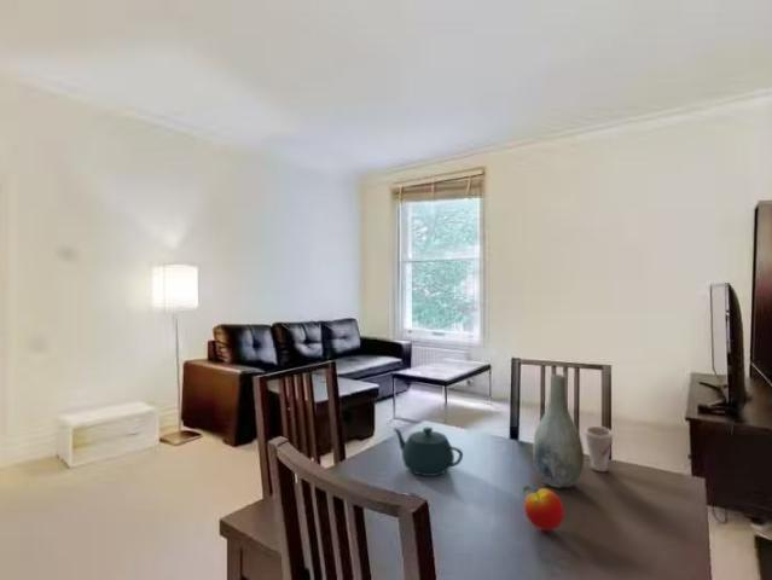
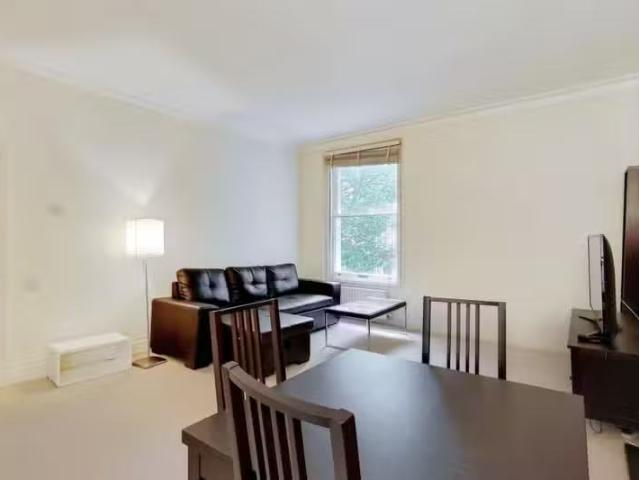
- apple [522,485,565,532]
- cup [584,425,615,472]
- vase [532,373,585,489]
- teapot [391,427,464,477]
